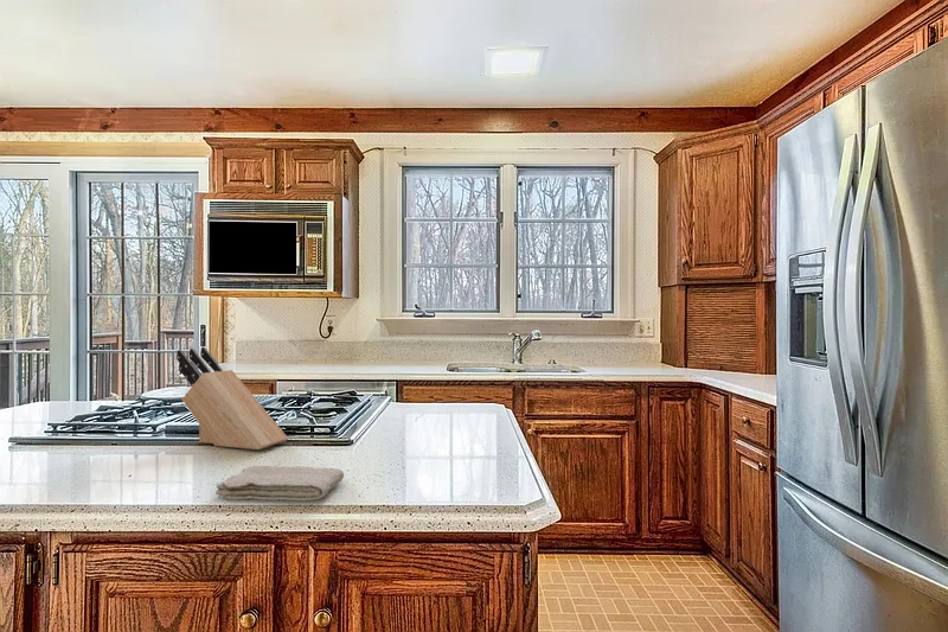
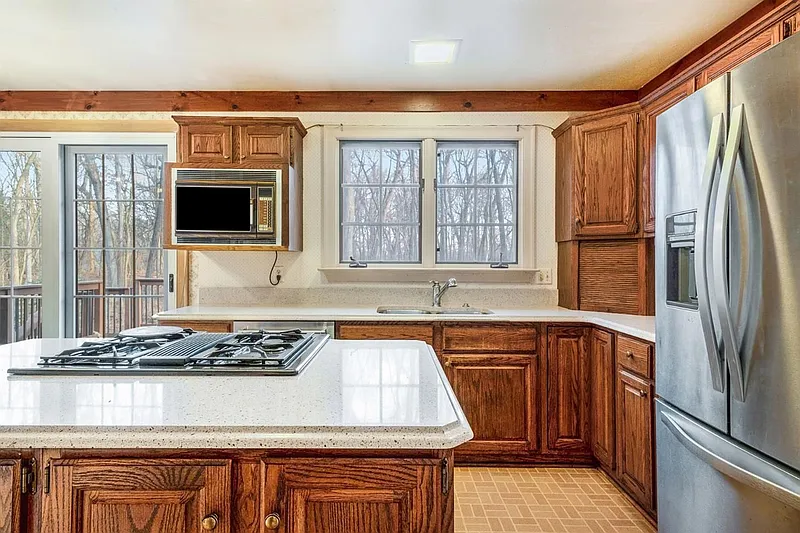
- knife block [175,346,289,451]
- washcloth [214,465,345,502]
